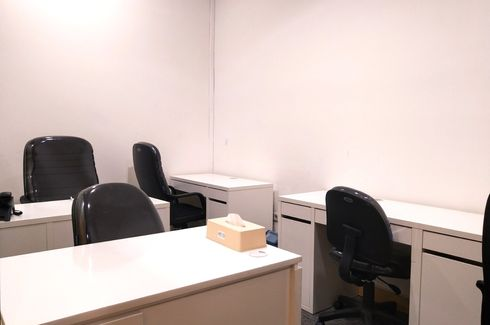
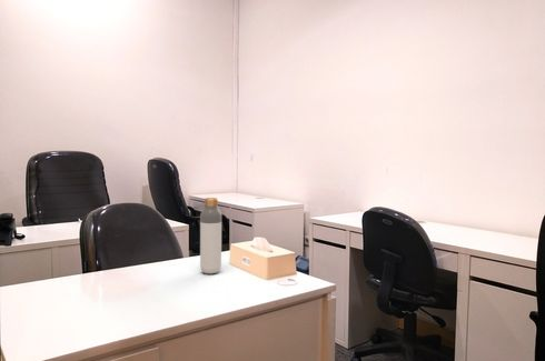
+ bottle [199,197,222,274]
